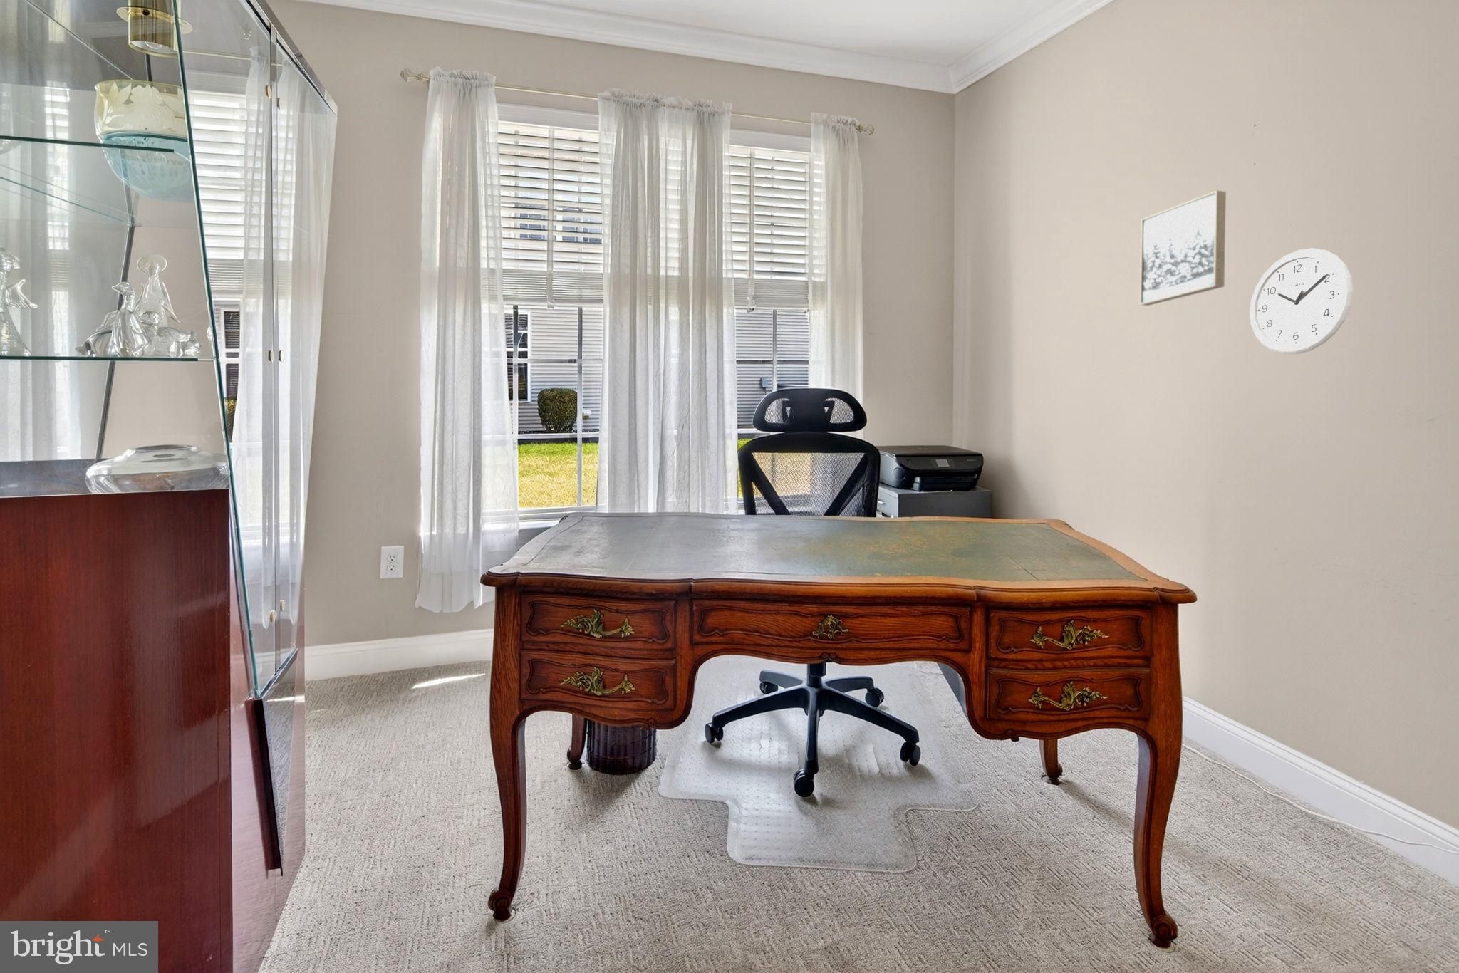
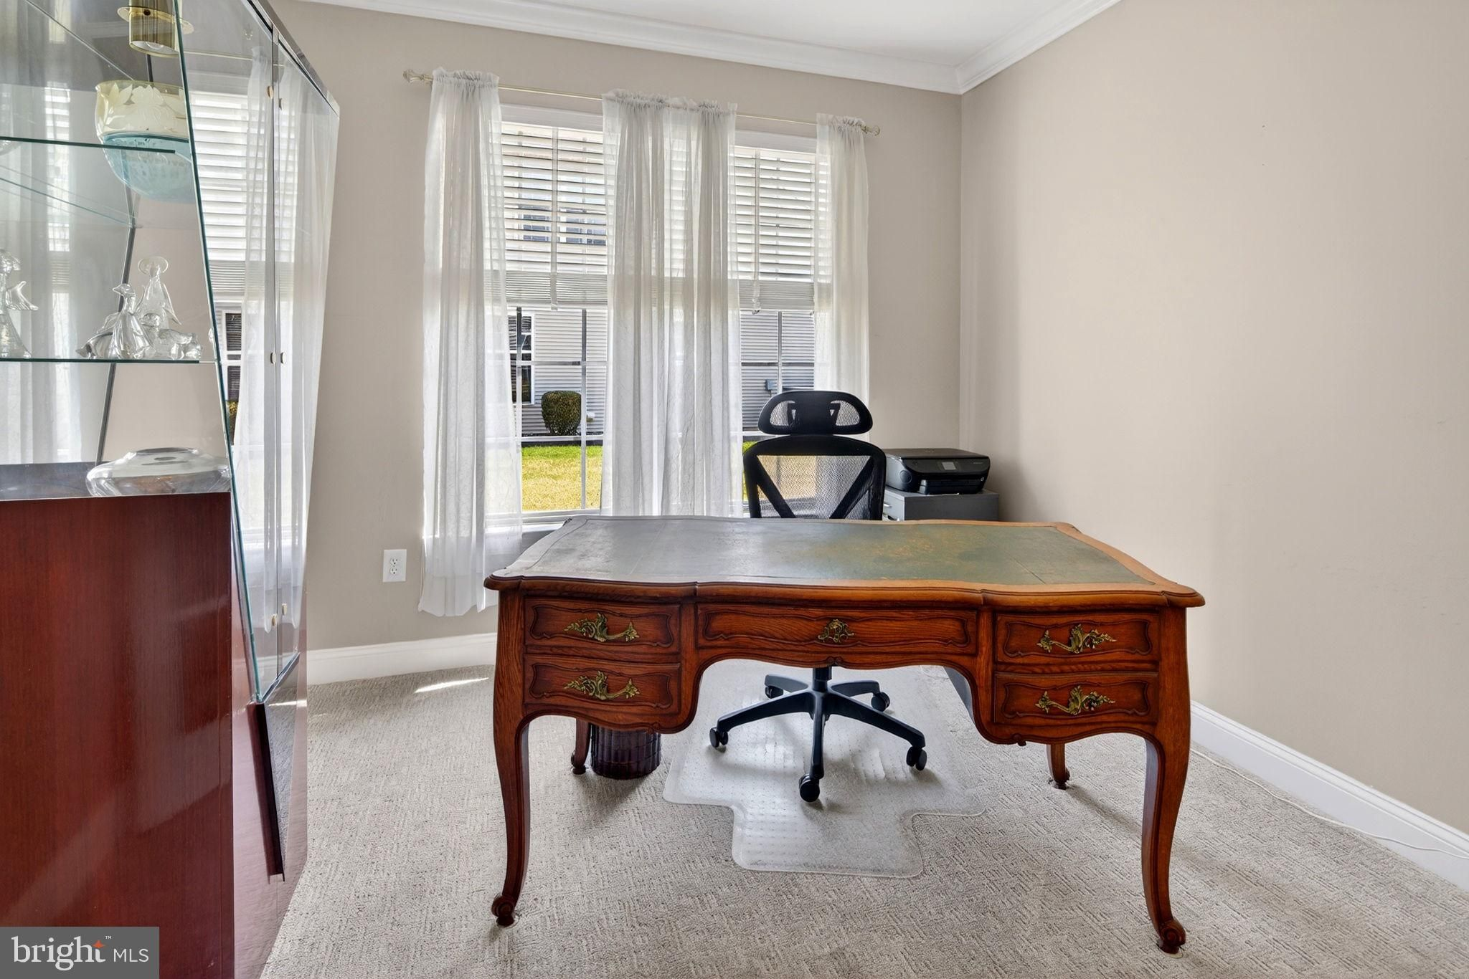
- wall art [1139,189,1227,306]
- wall clock [1248,248,1355,355]
